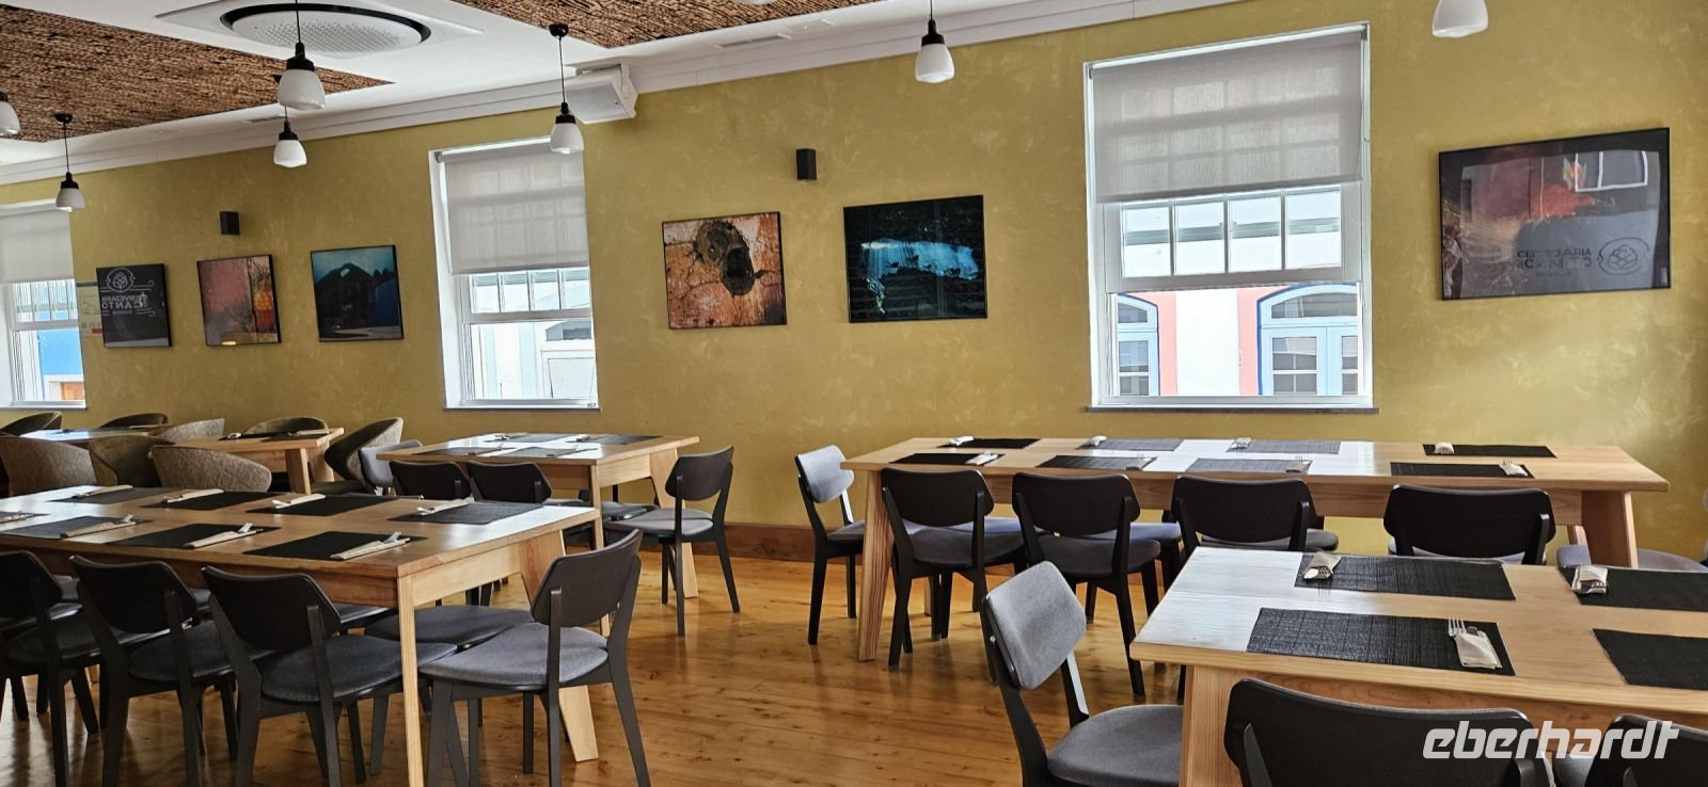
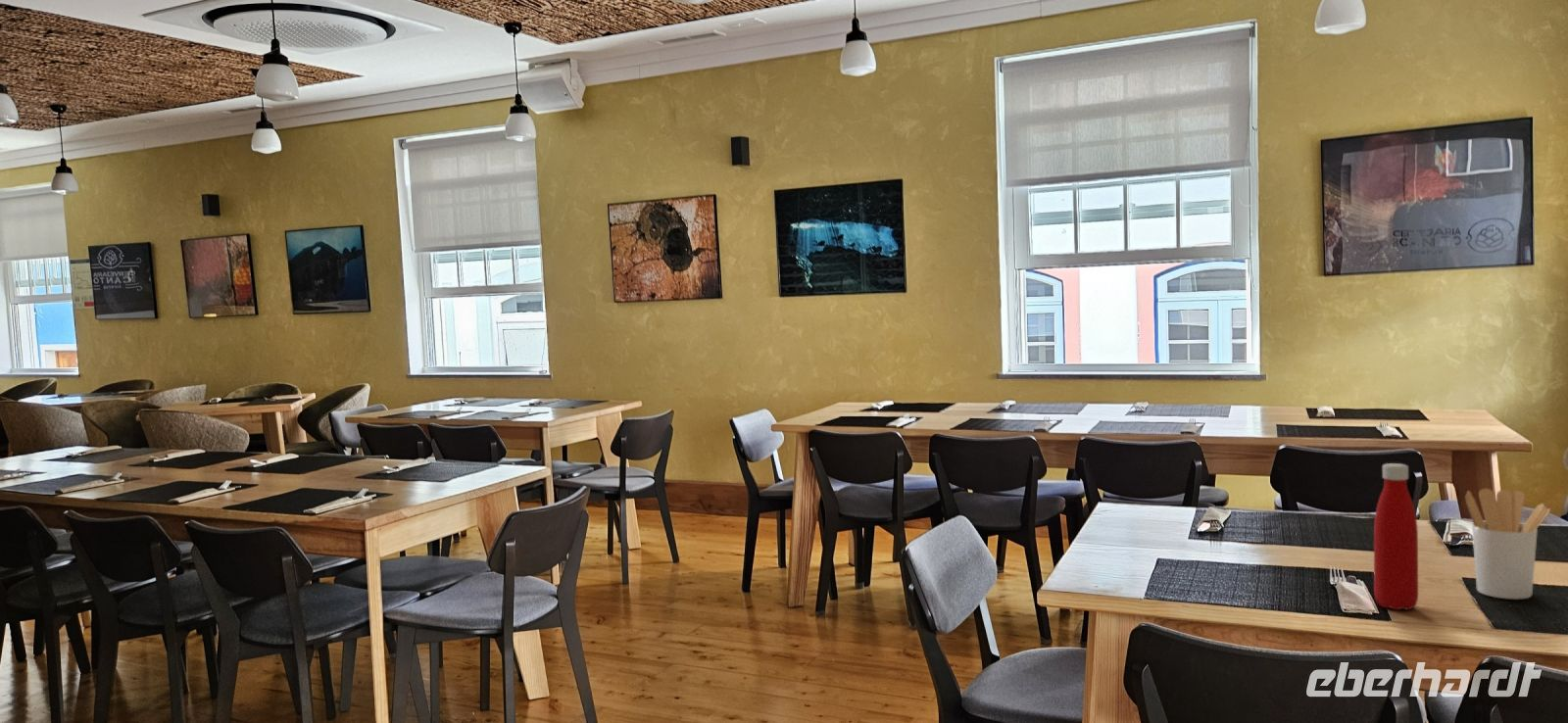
+ bottle [1373,462,1419,610]
+ utensil holder [1464,488,1551,601]
